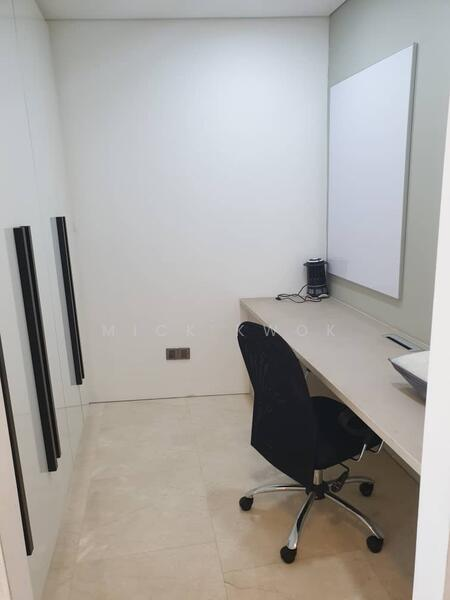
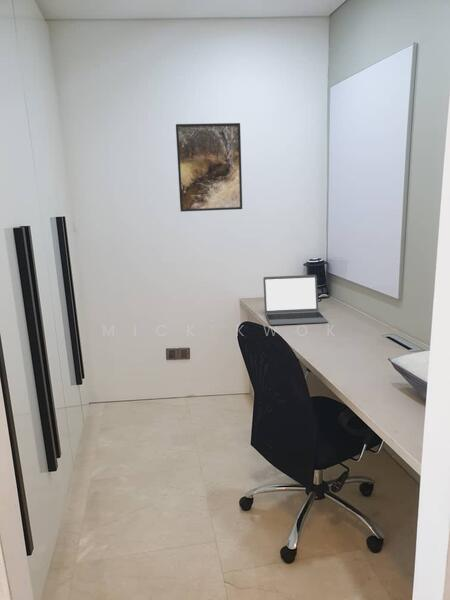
+ laptop [262,274,329,326]
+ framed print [175,122,243,213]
